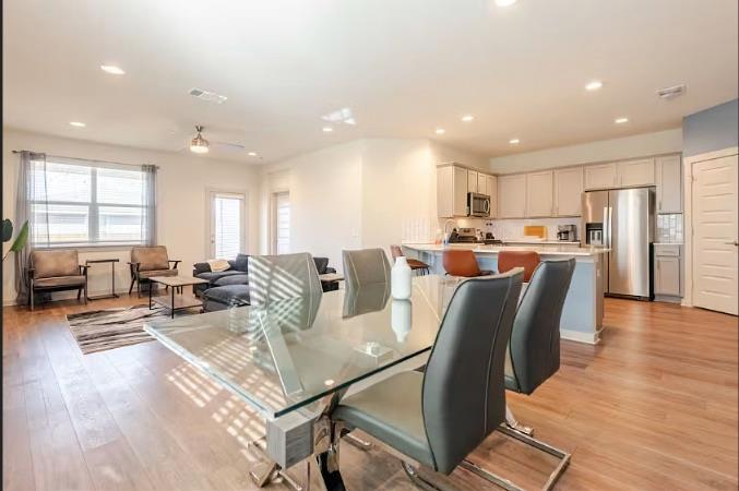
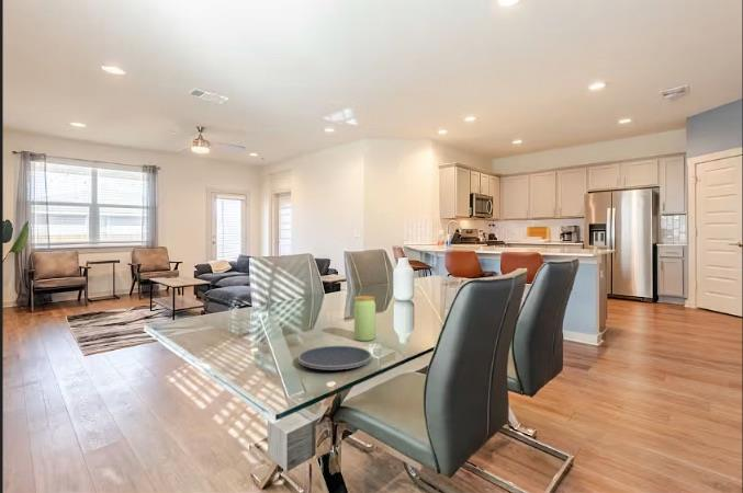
+ plate [297,345,373,370]
+ jar [353,295,376,342]
